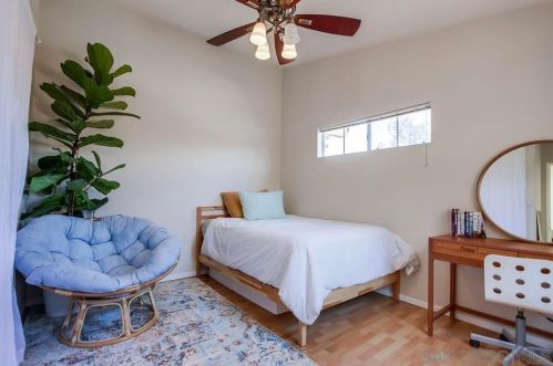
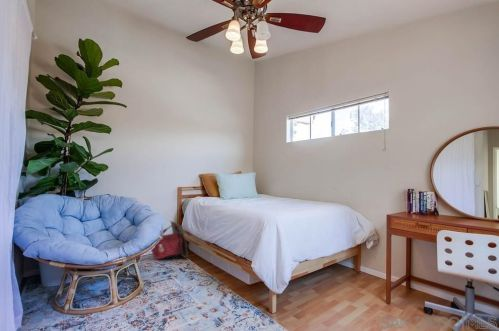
+ backpack [146,220,190,260]
